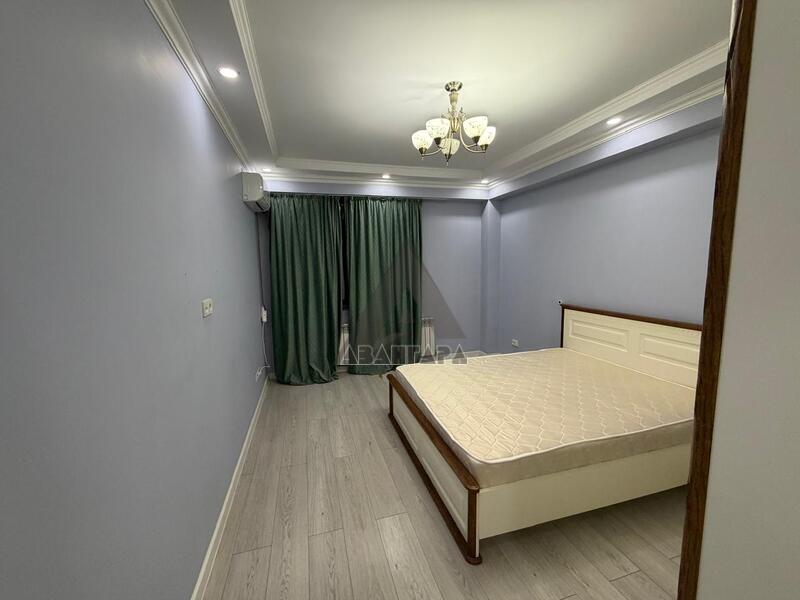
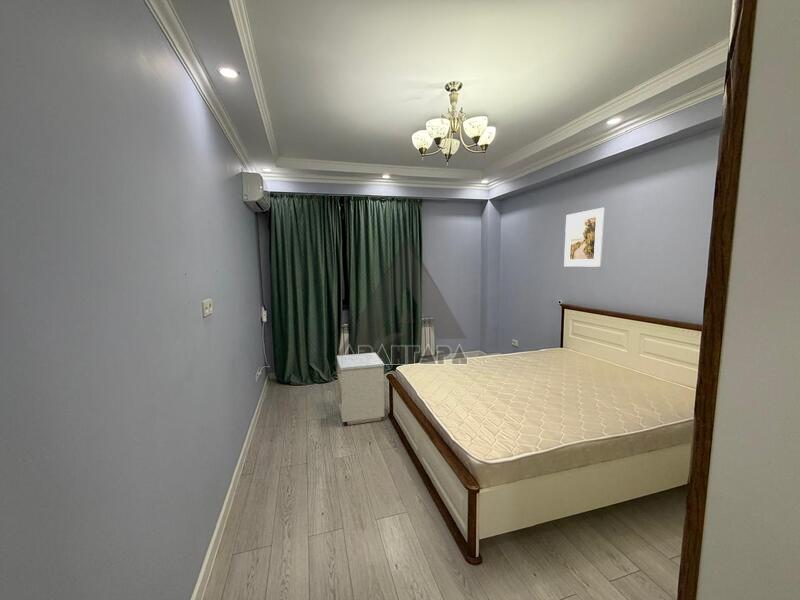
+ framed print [563,207,606,268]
+ nightstand [336,352,385,426]
